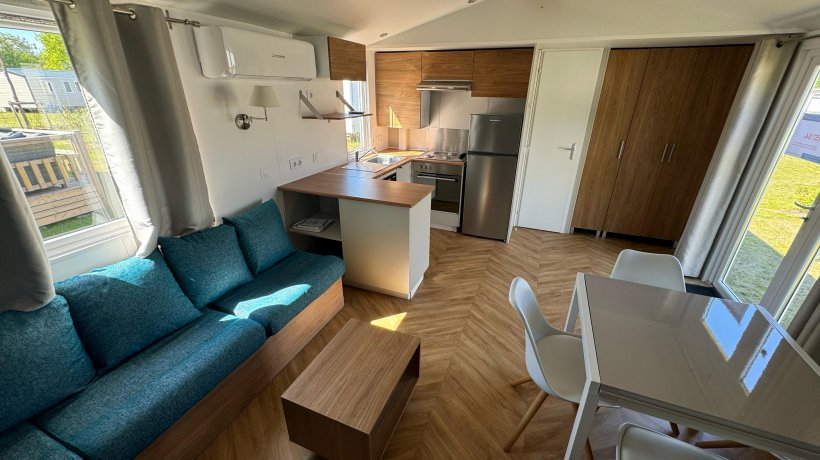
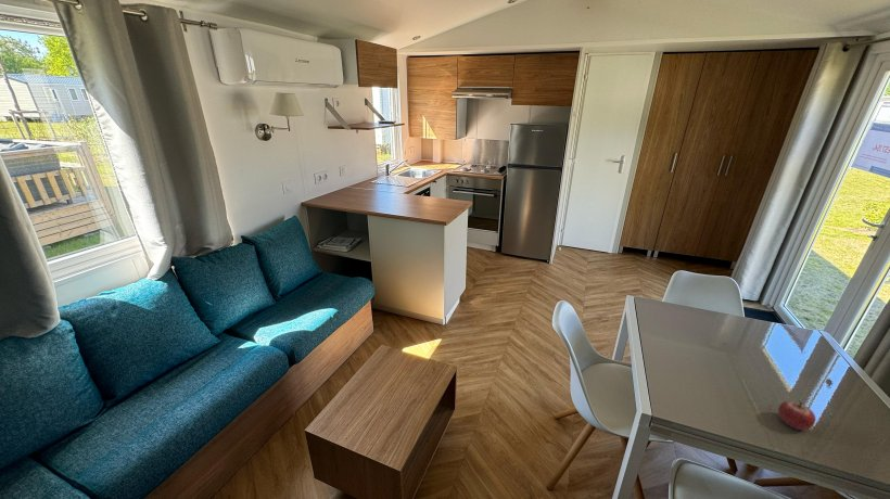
+ fruit [777,399,816,431]
